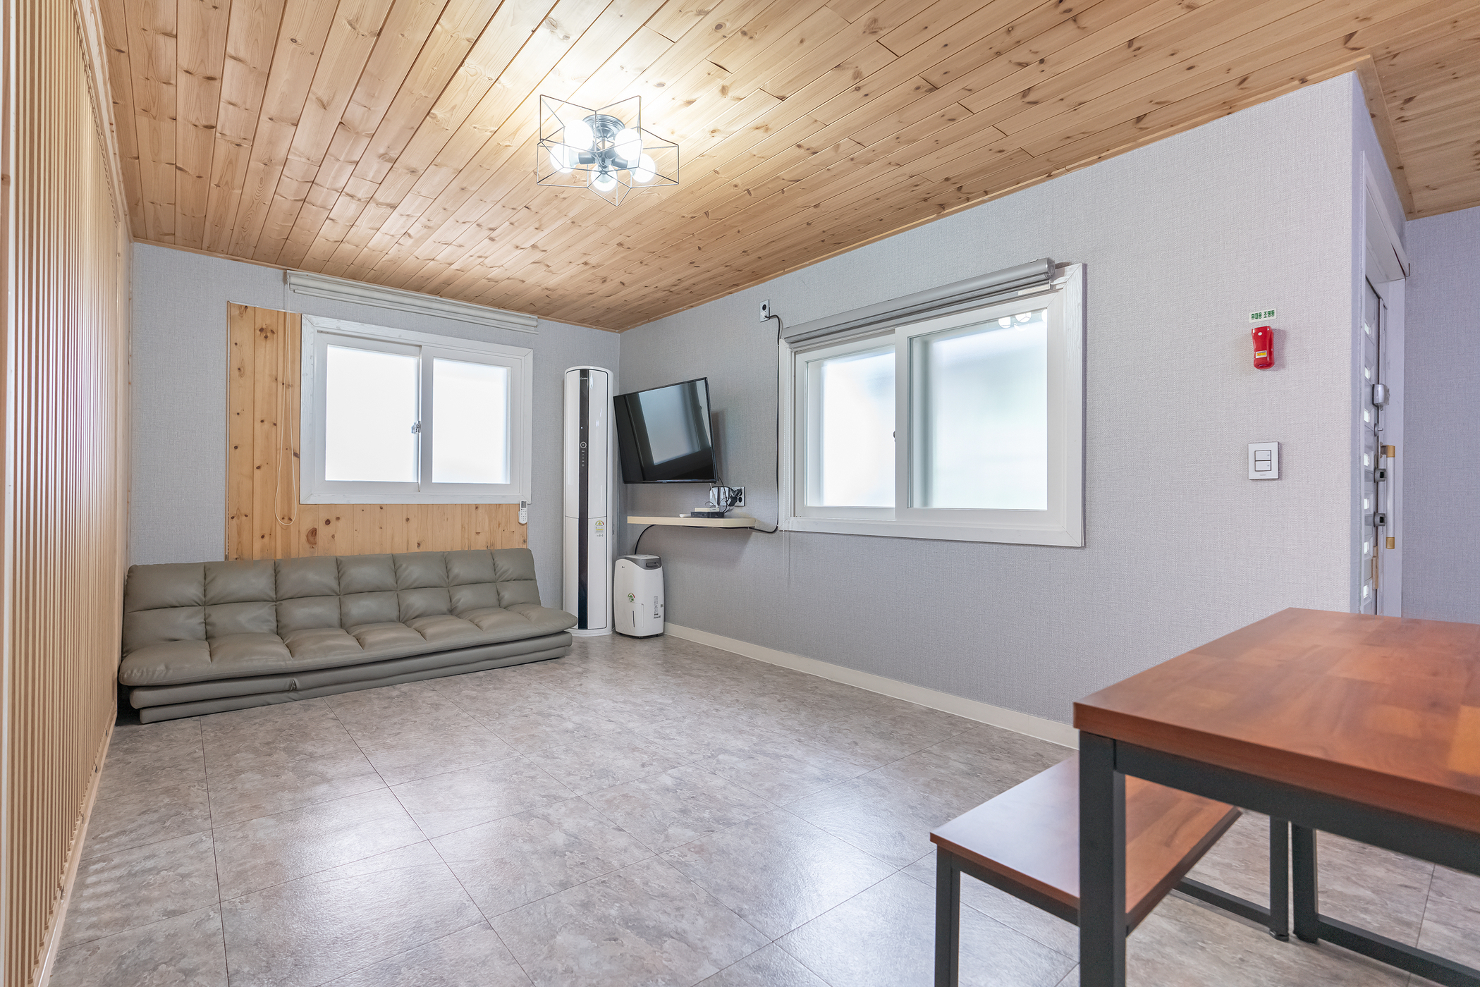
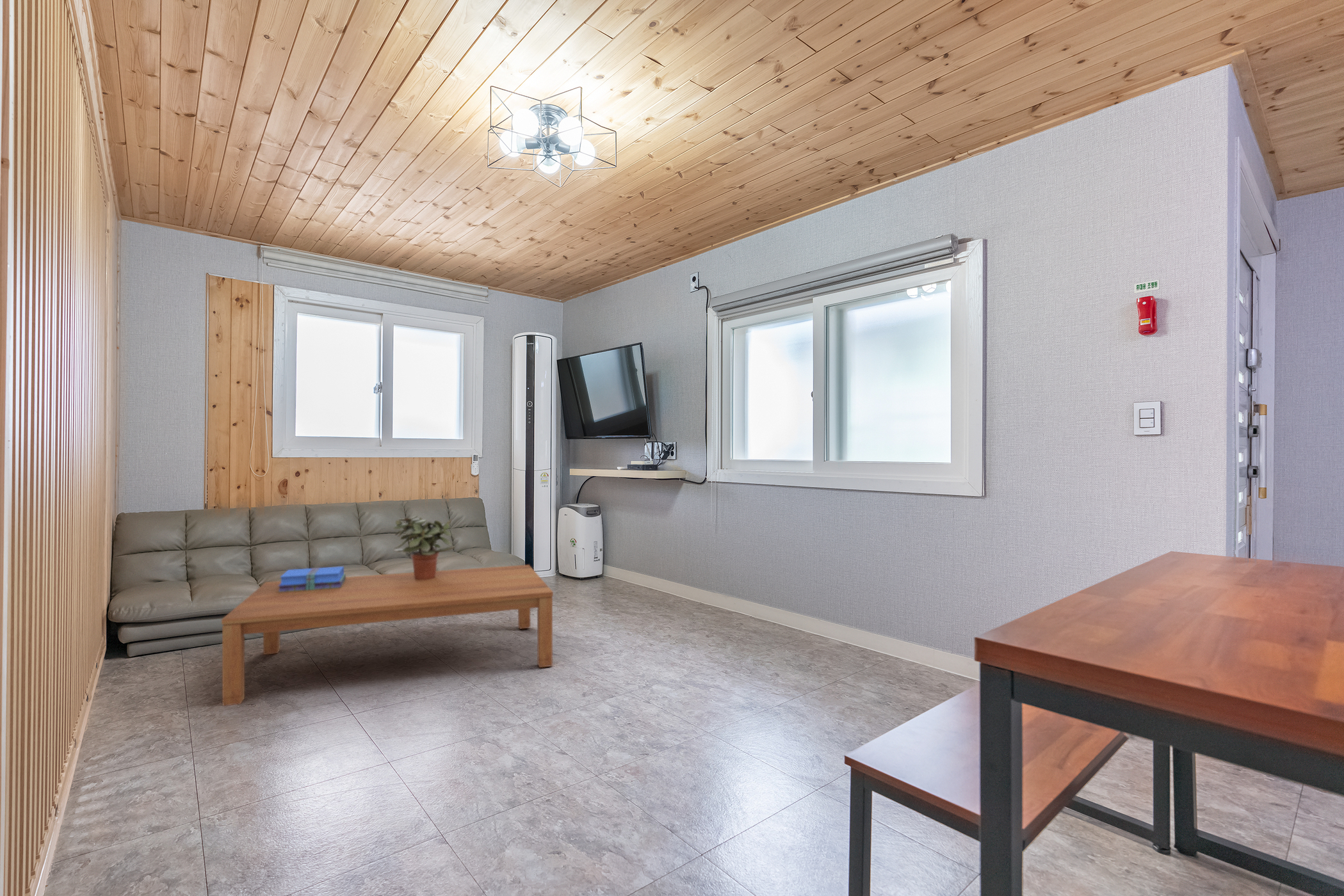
+ coffee table [221,564,554,707]
+ books [278,566,346,592]
+ potted plant [393,515,456,580]
